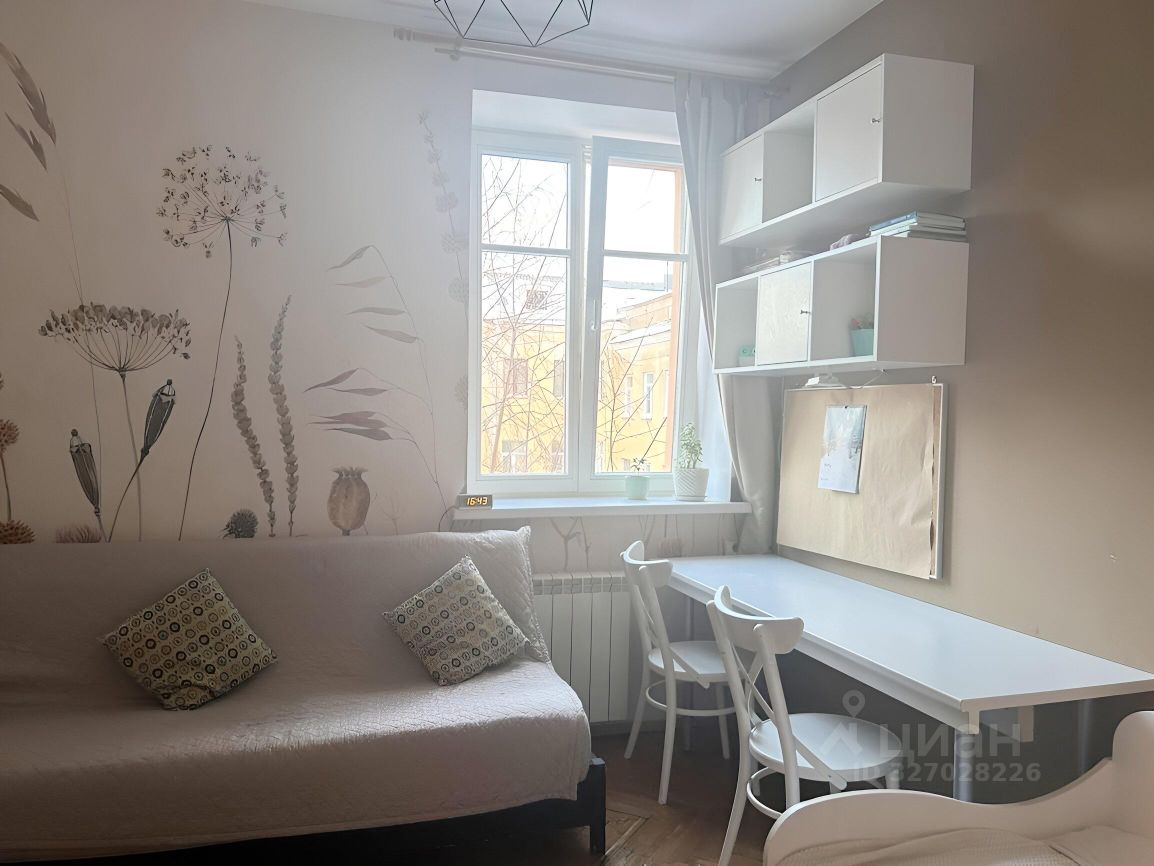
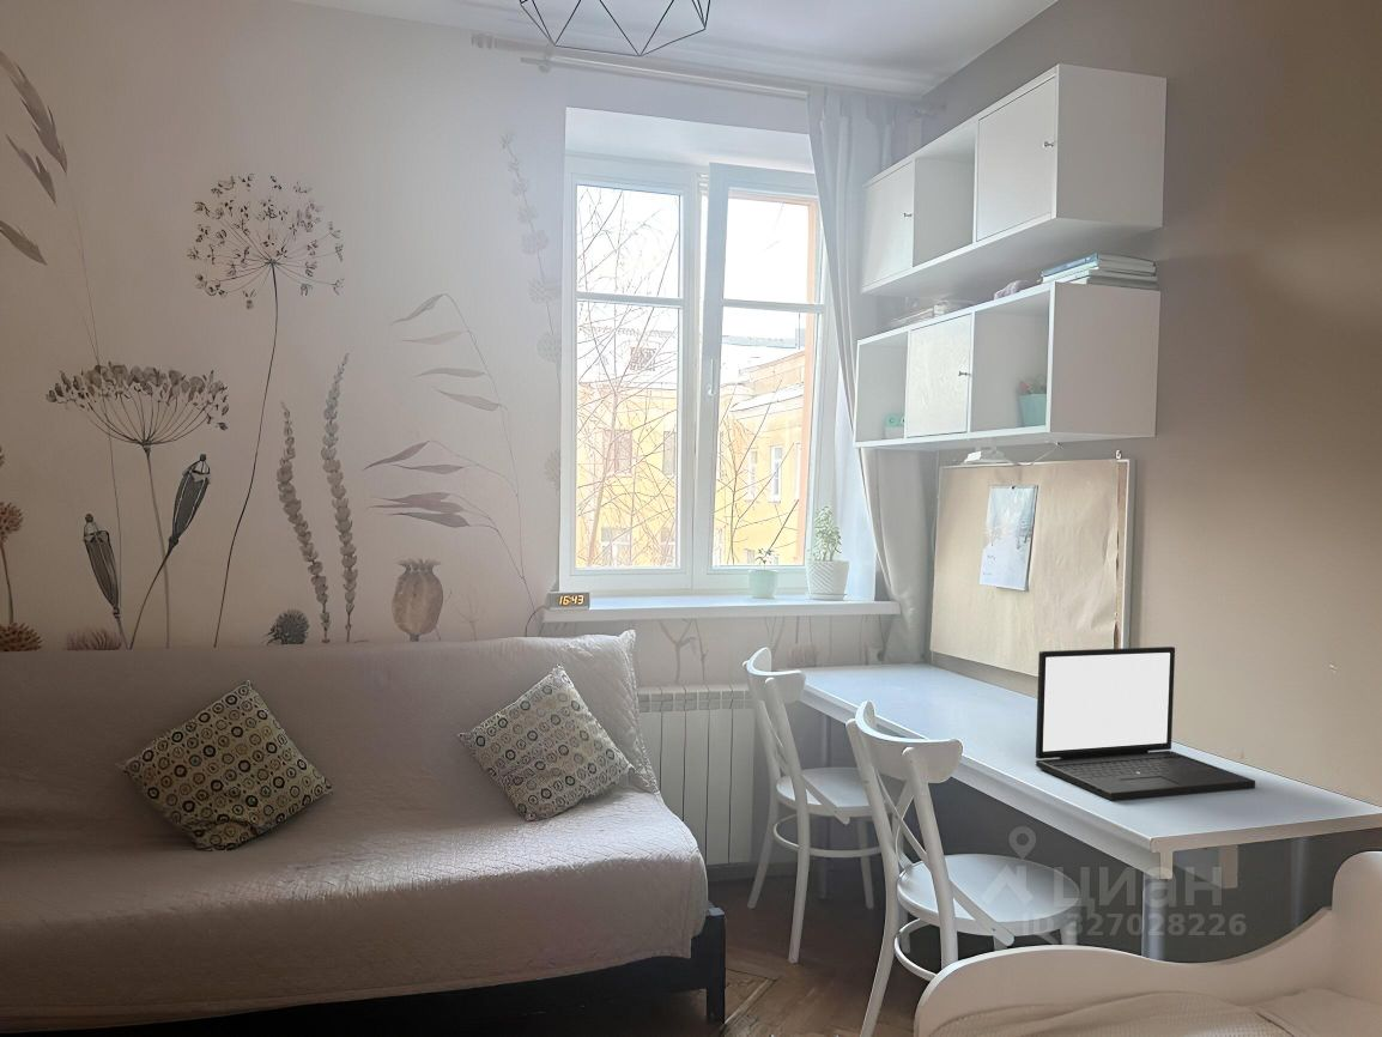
+ laptop [1035,645,1256,802]
